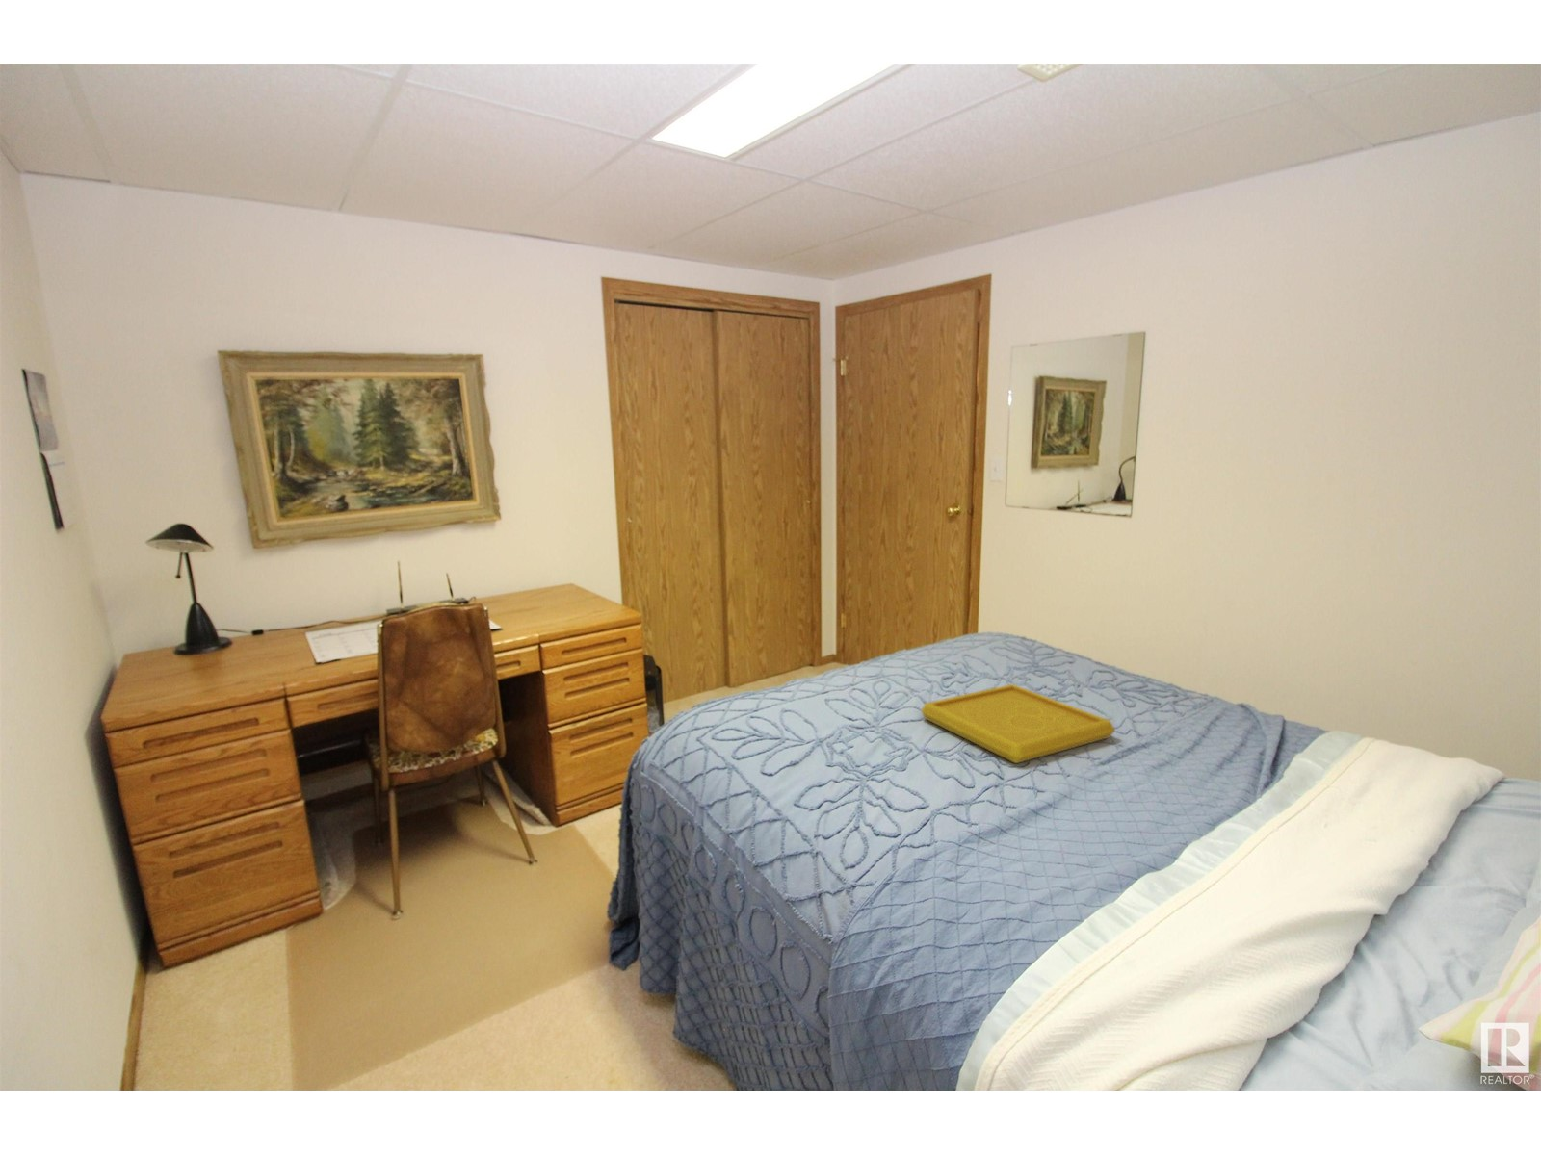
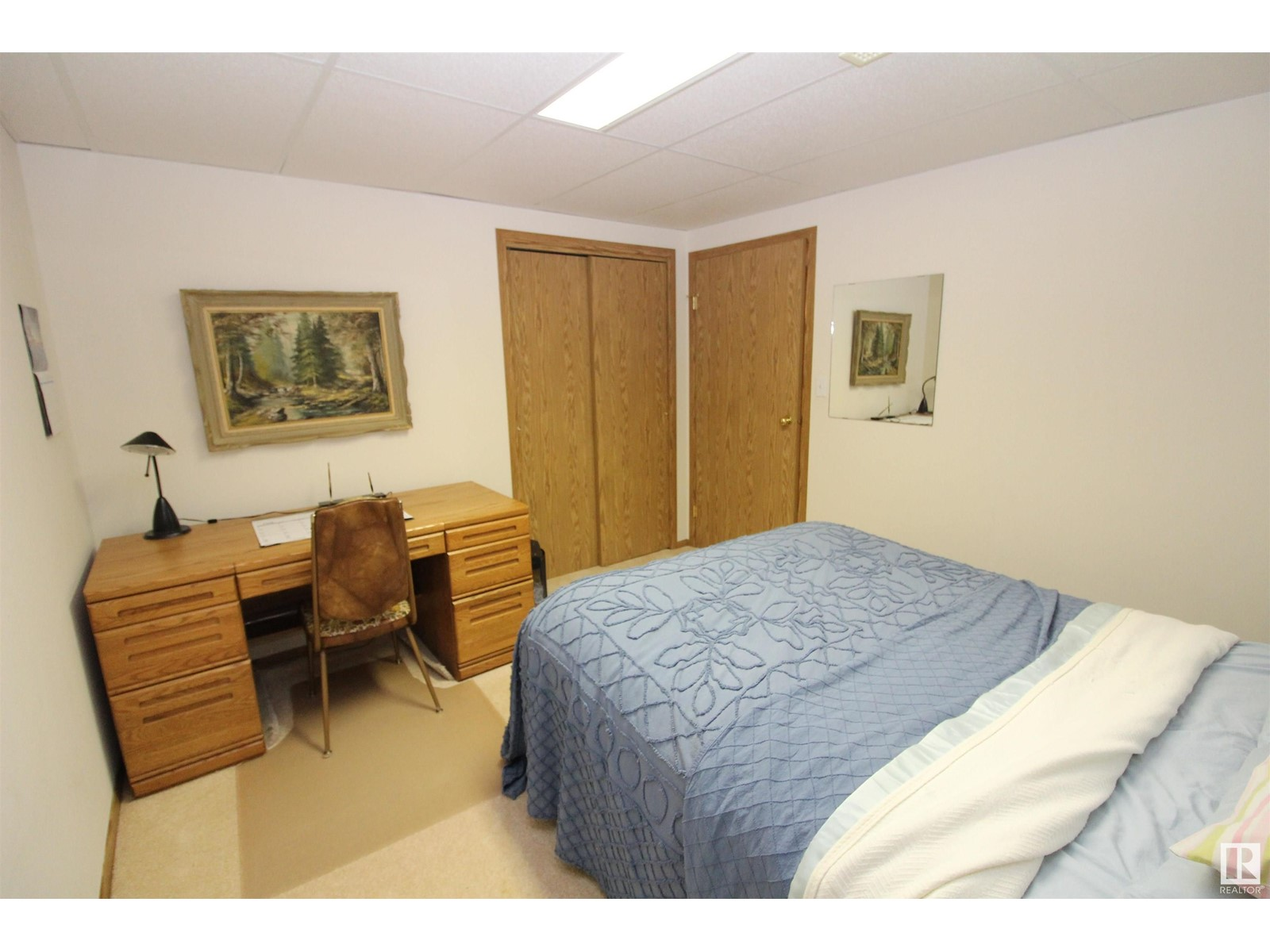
- serving tray [920,683,1116,764]
